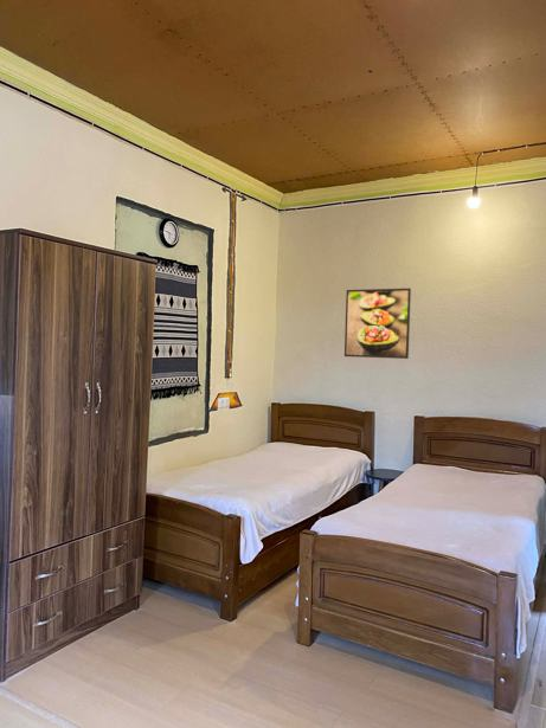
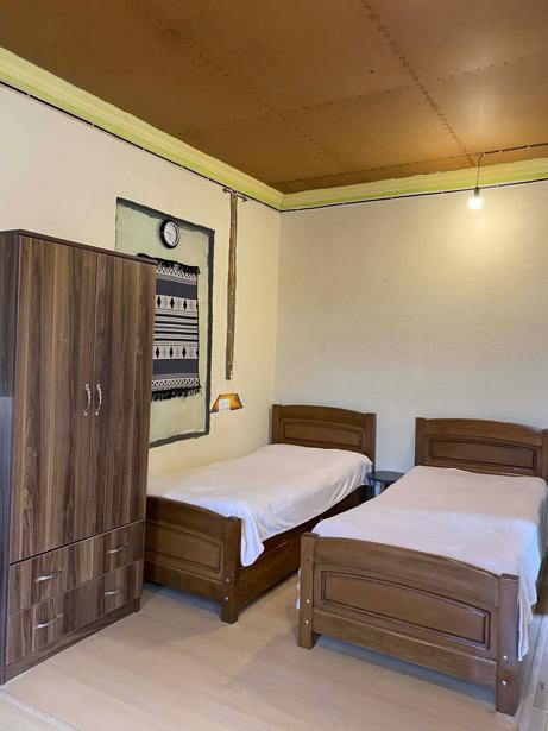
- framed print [343,288,412,360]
